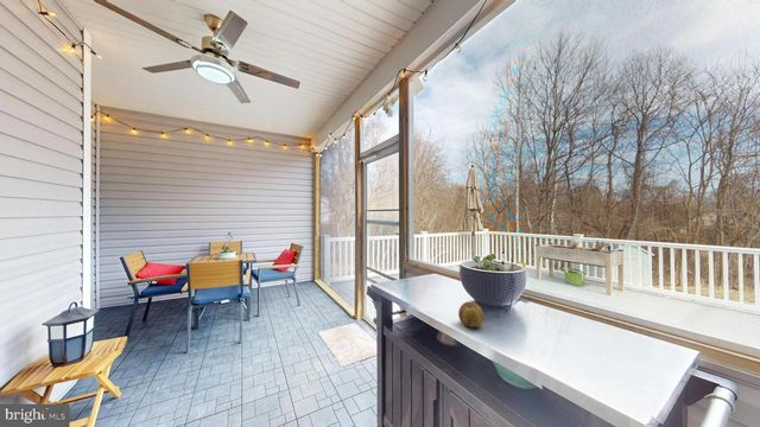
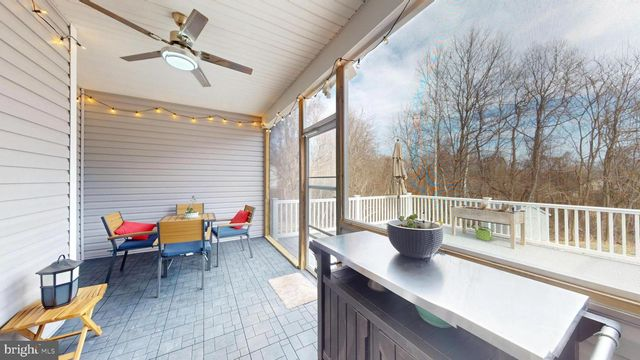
- apple [457,300,484,329]
